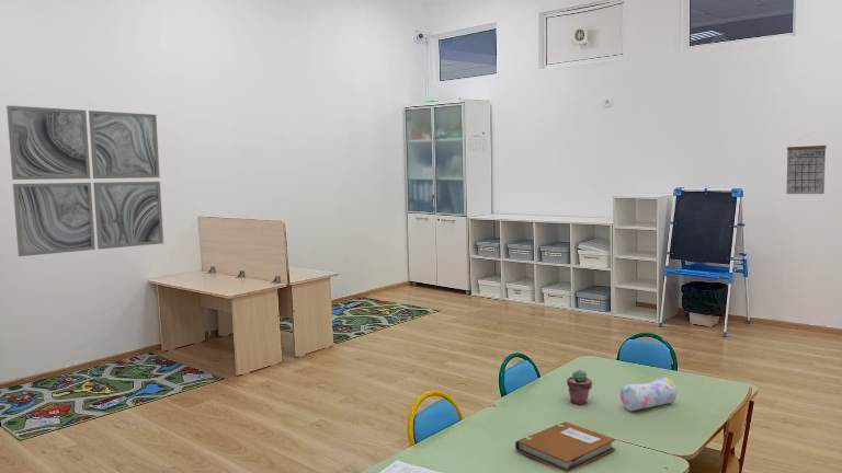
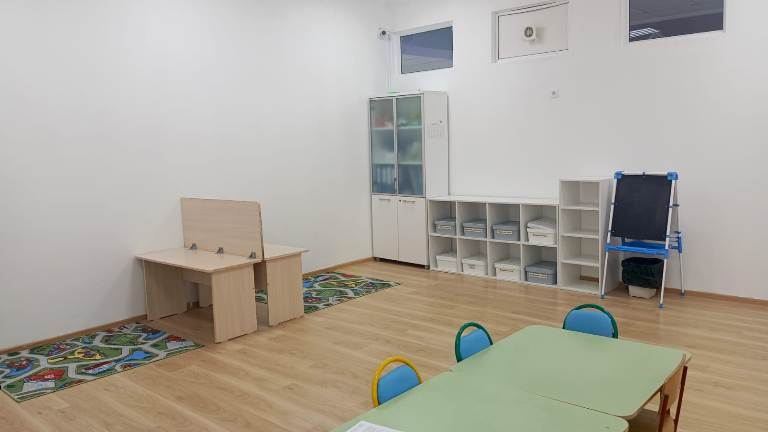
- potted succulent [566,369,593,405]
- wall art [5,104,164,257]
- calendar [785,135,827,195]
- notebook [514,420,616,473]
- pencil case [619,376,678,412]
